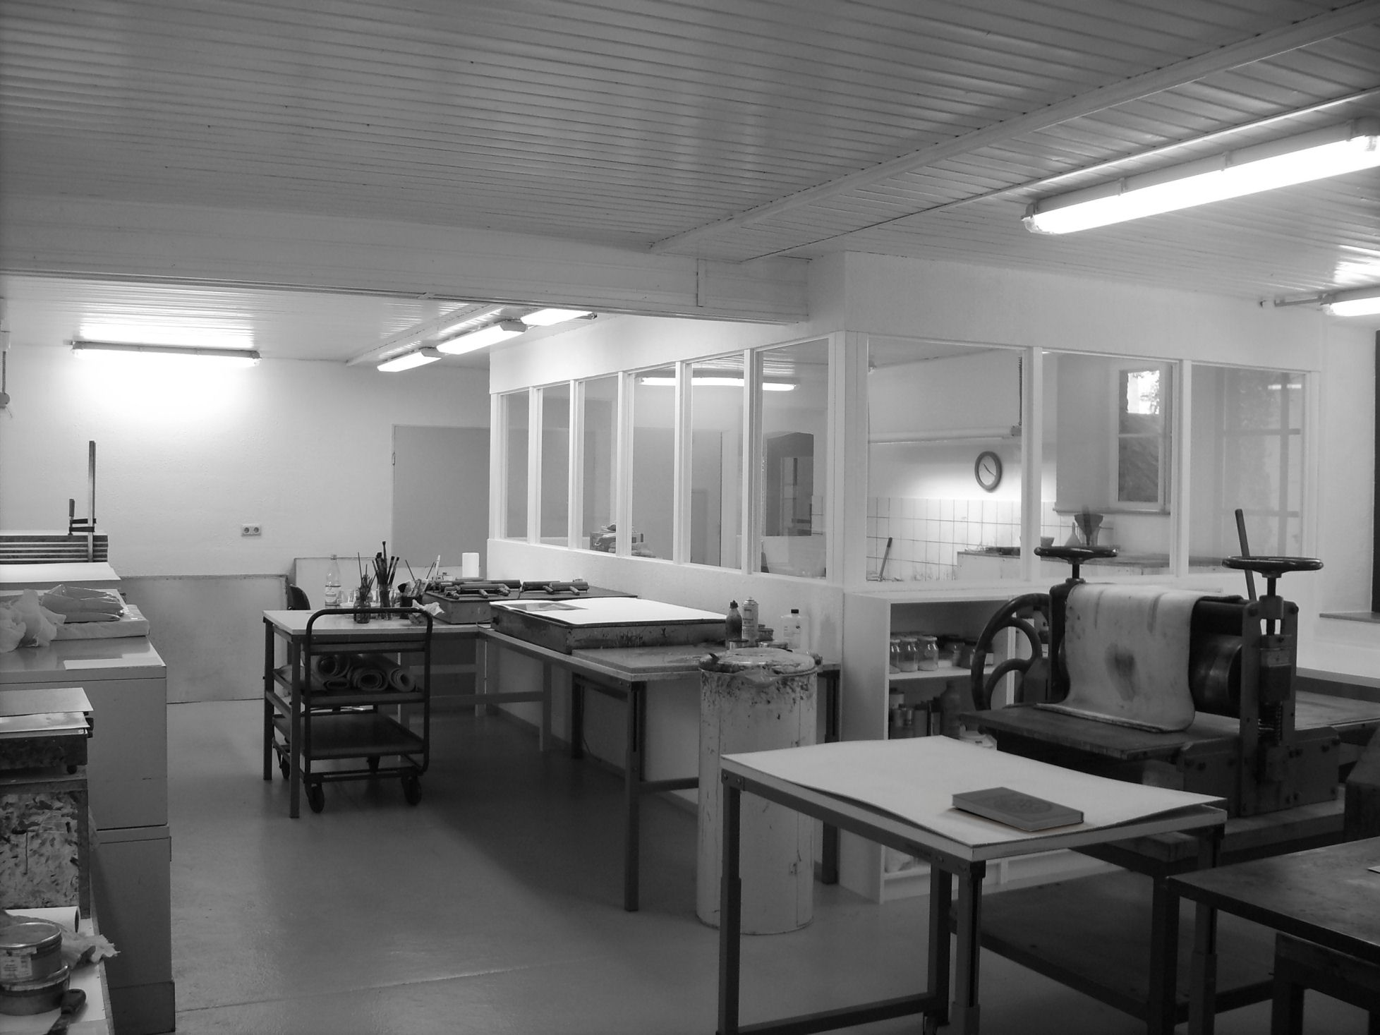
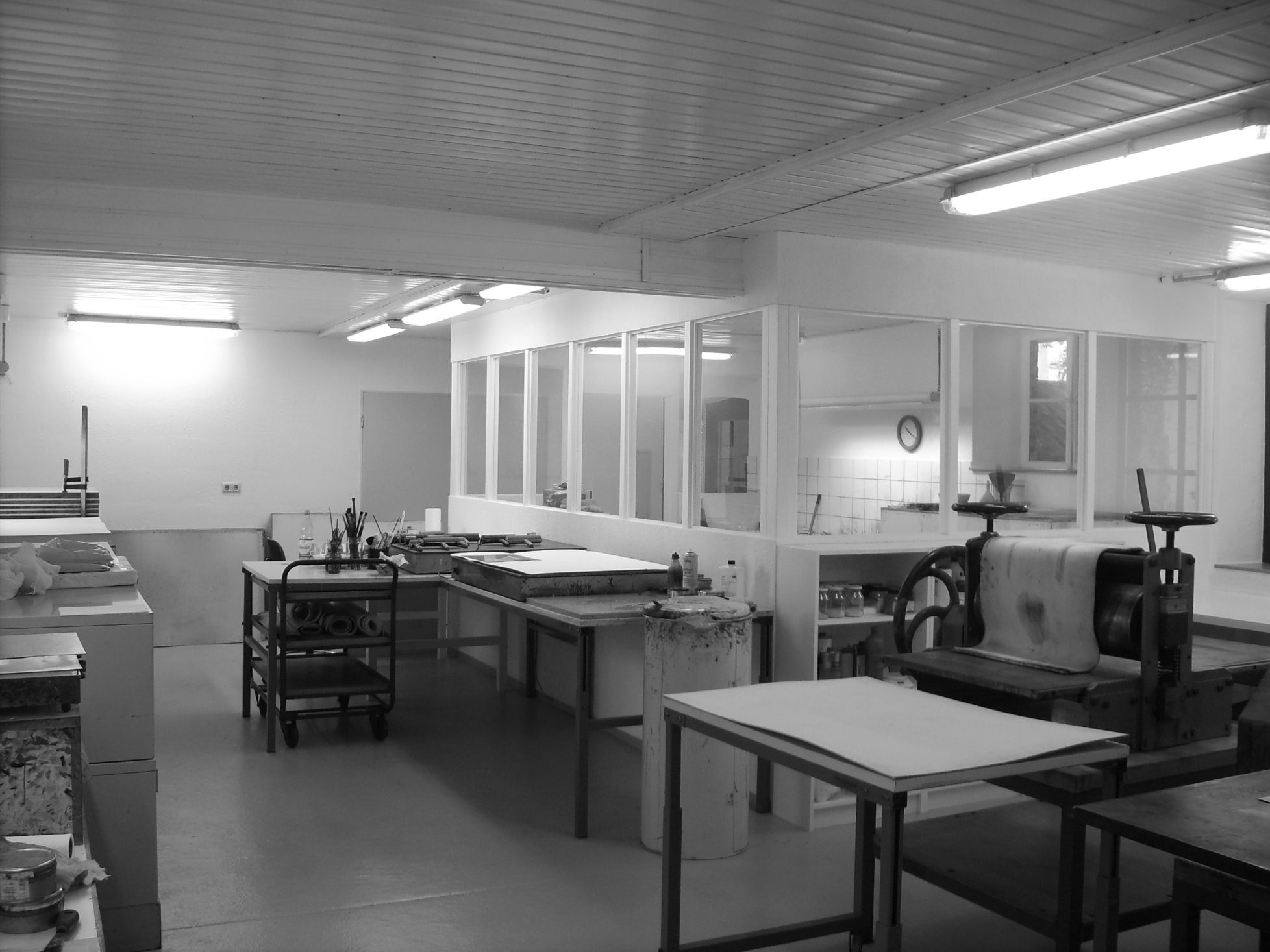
- book [951,786,1086,833]
